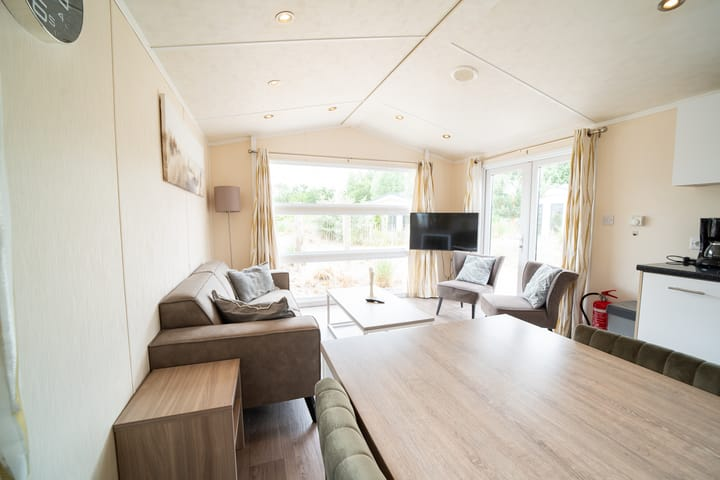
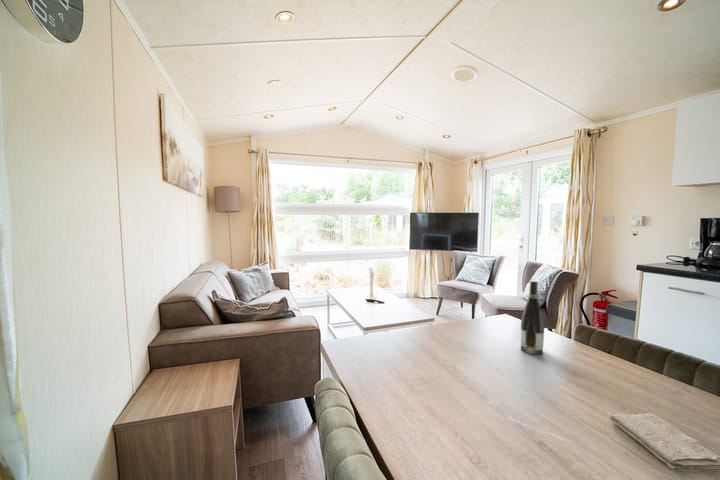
+ wine bottle [520,280,545,356]
+ washcloth [609,412,720,472]
